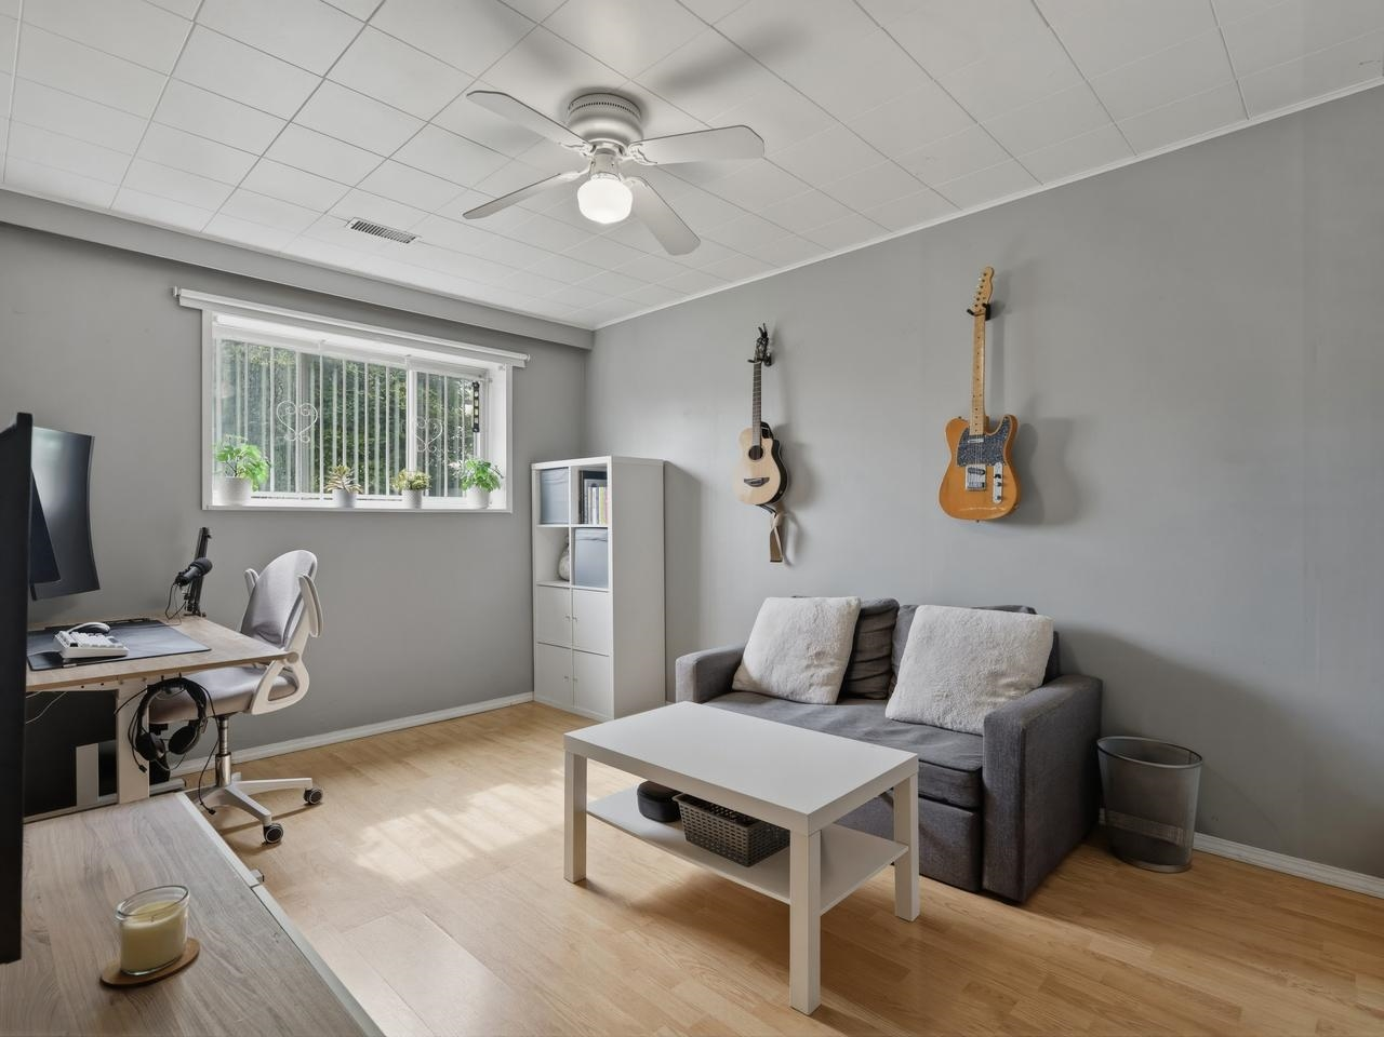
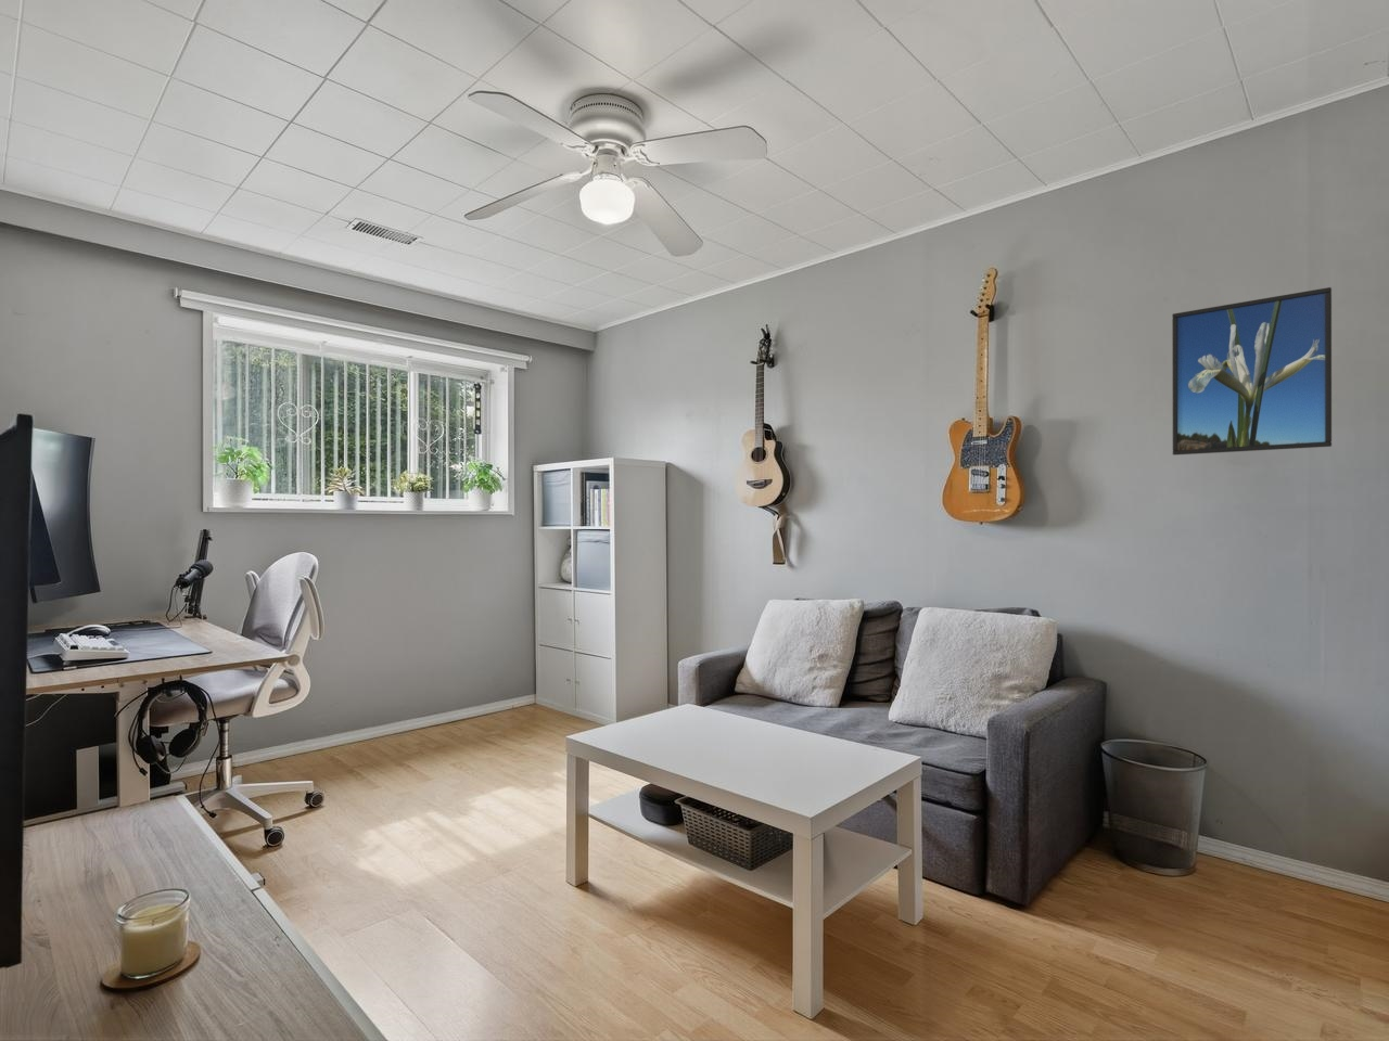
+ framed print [1171,286,1332,456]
